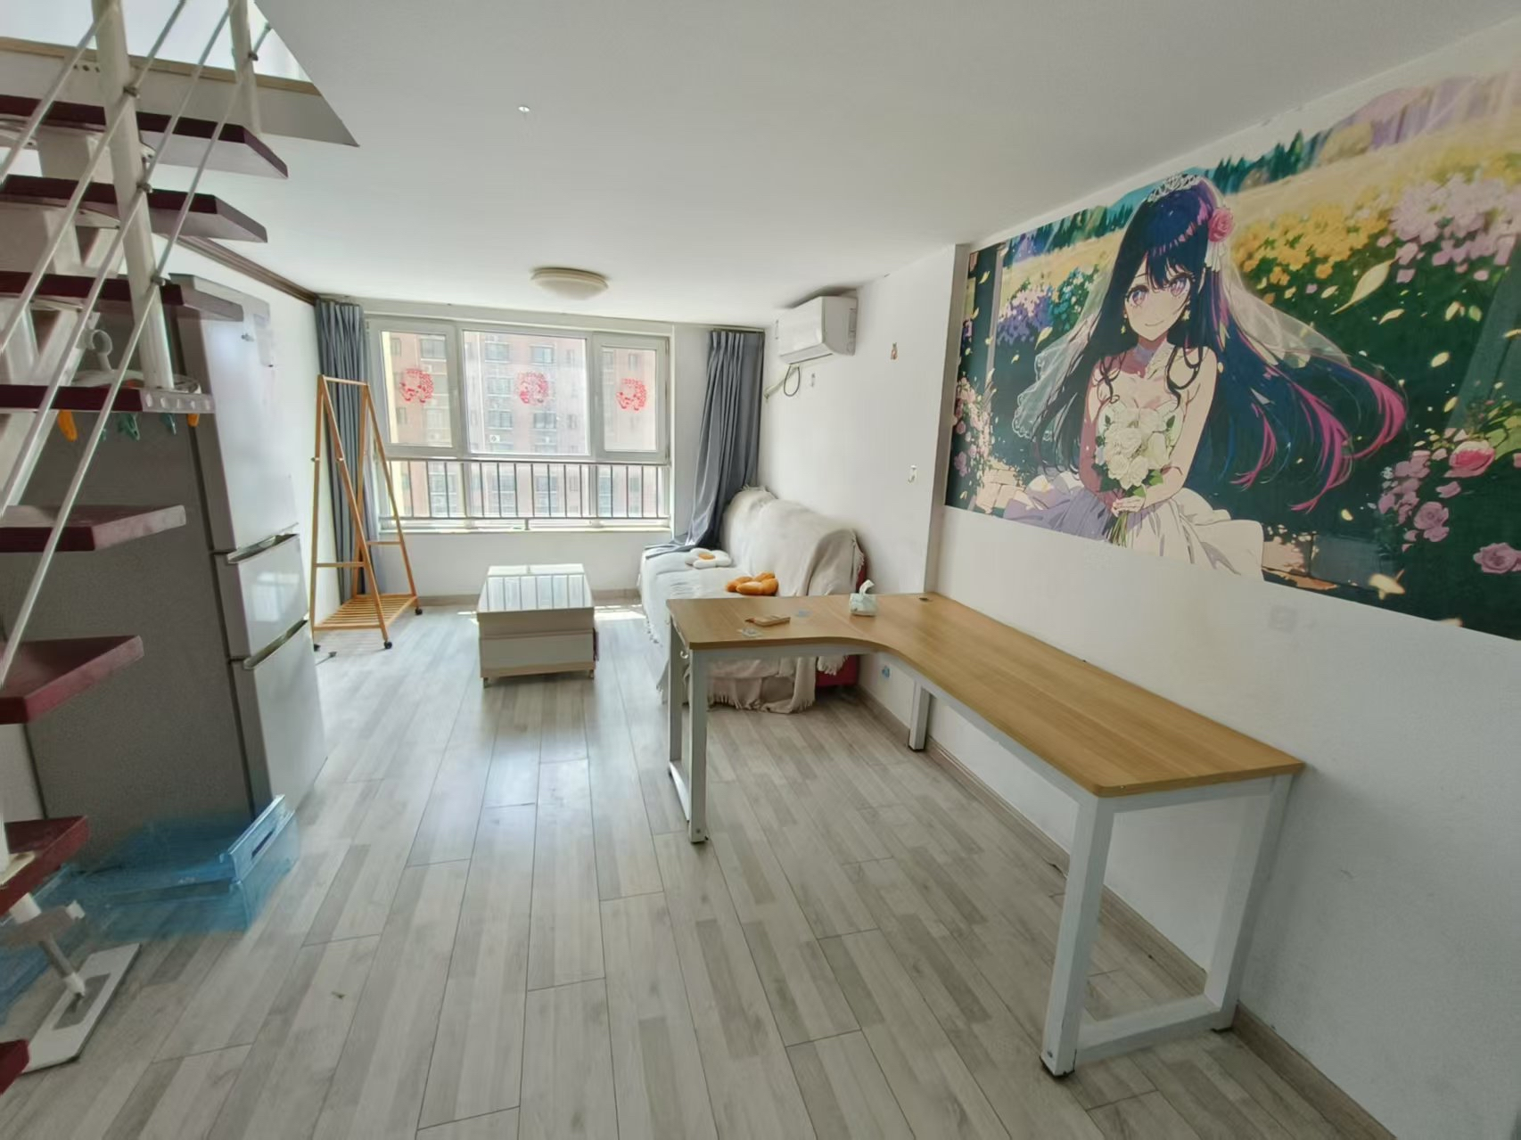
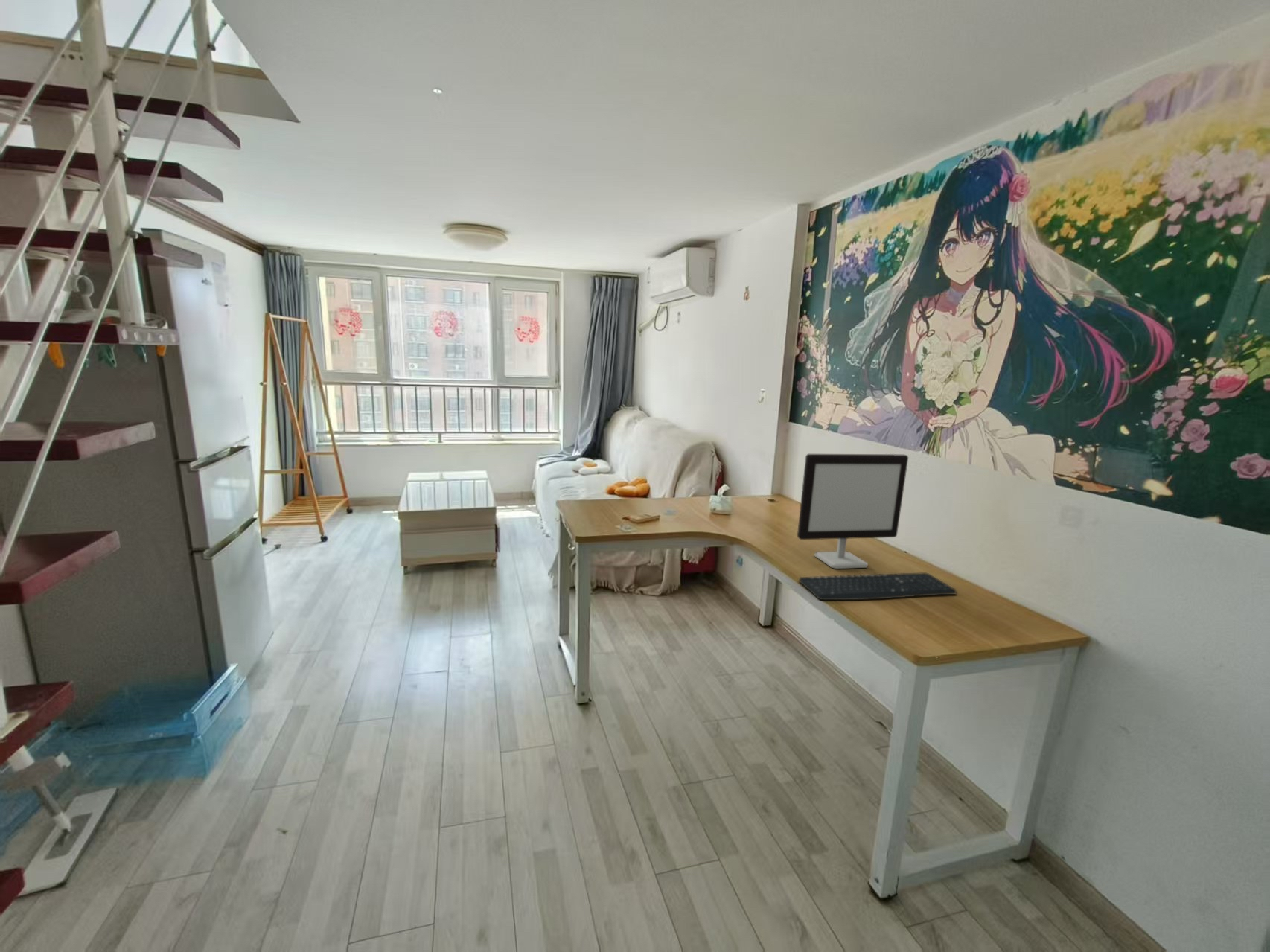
+ computer monitor [797,453,909,569]
+ keyboard [798,572,958,601]
